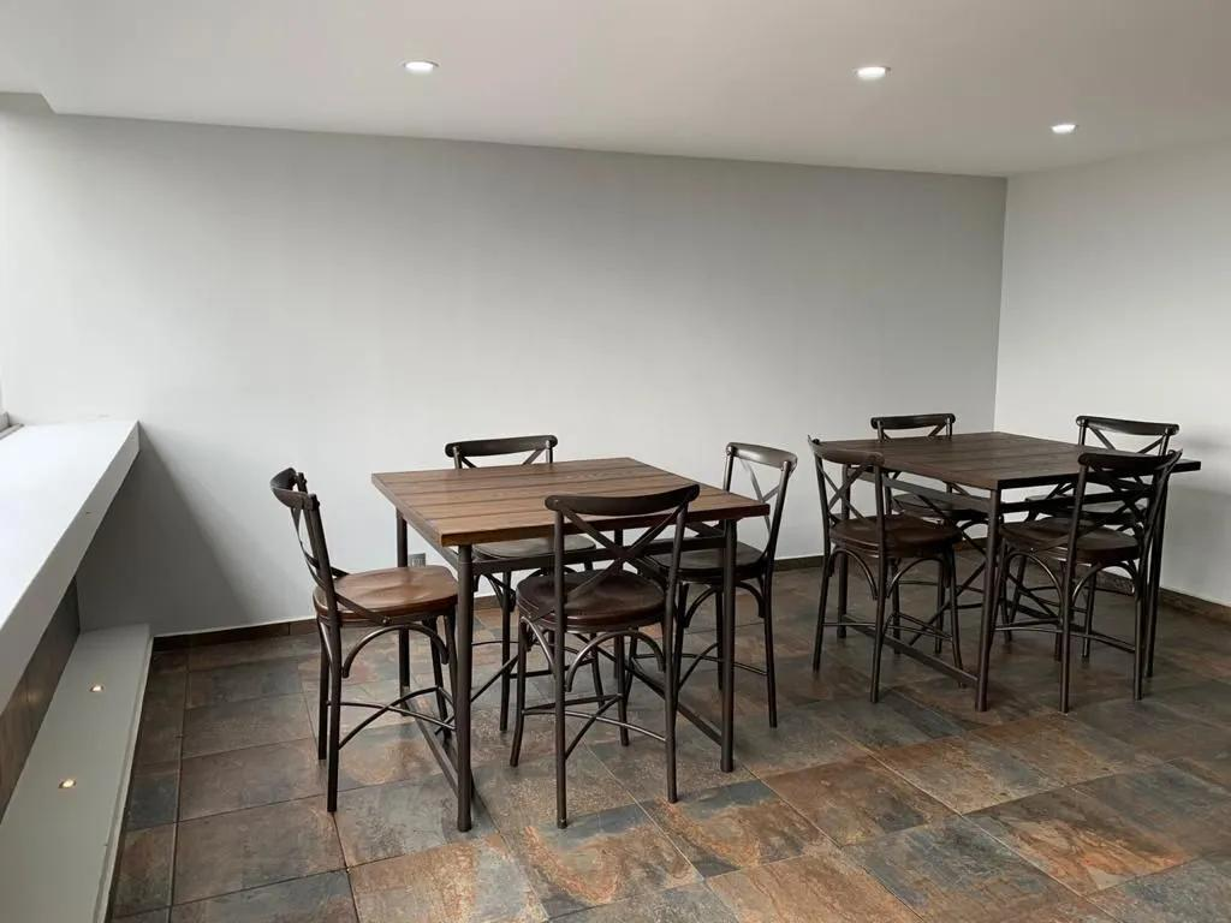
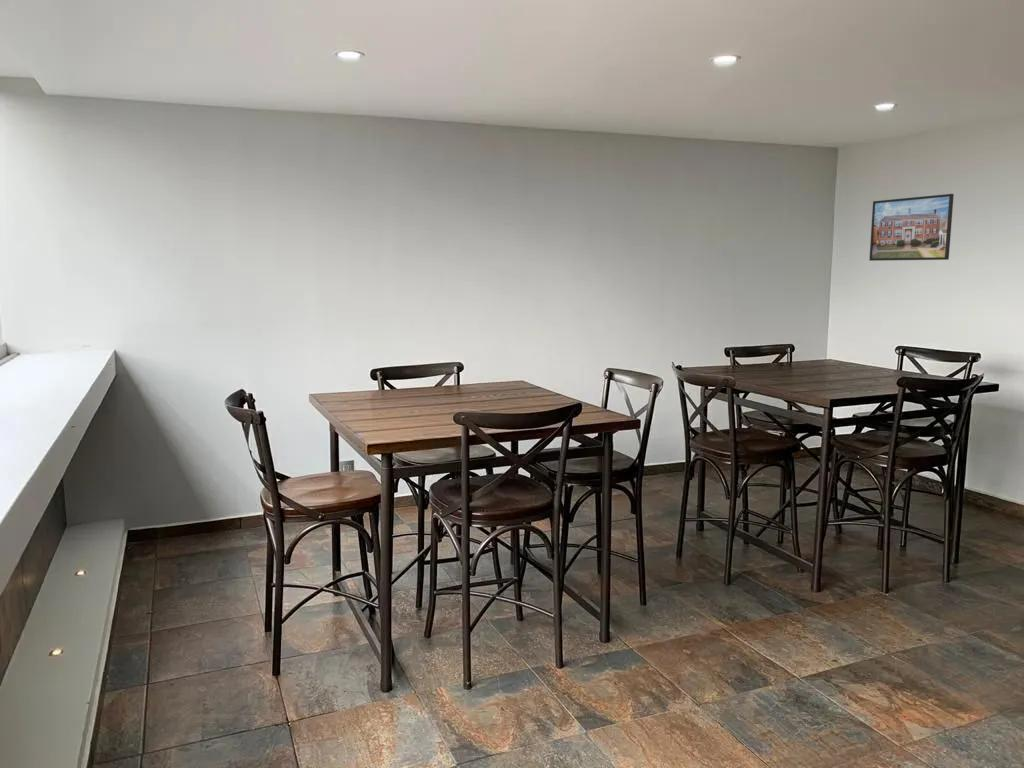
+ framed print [868,193,955,262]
